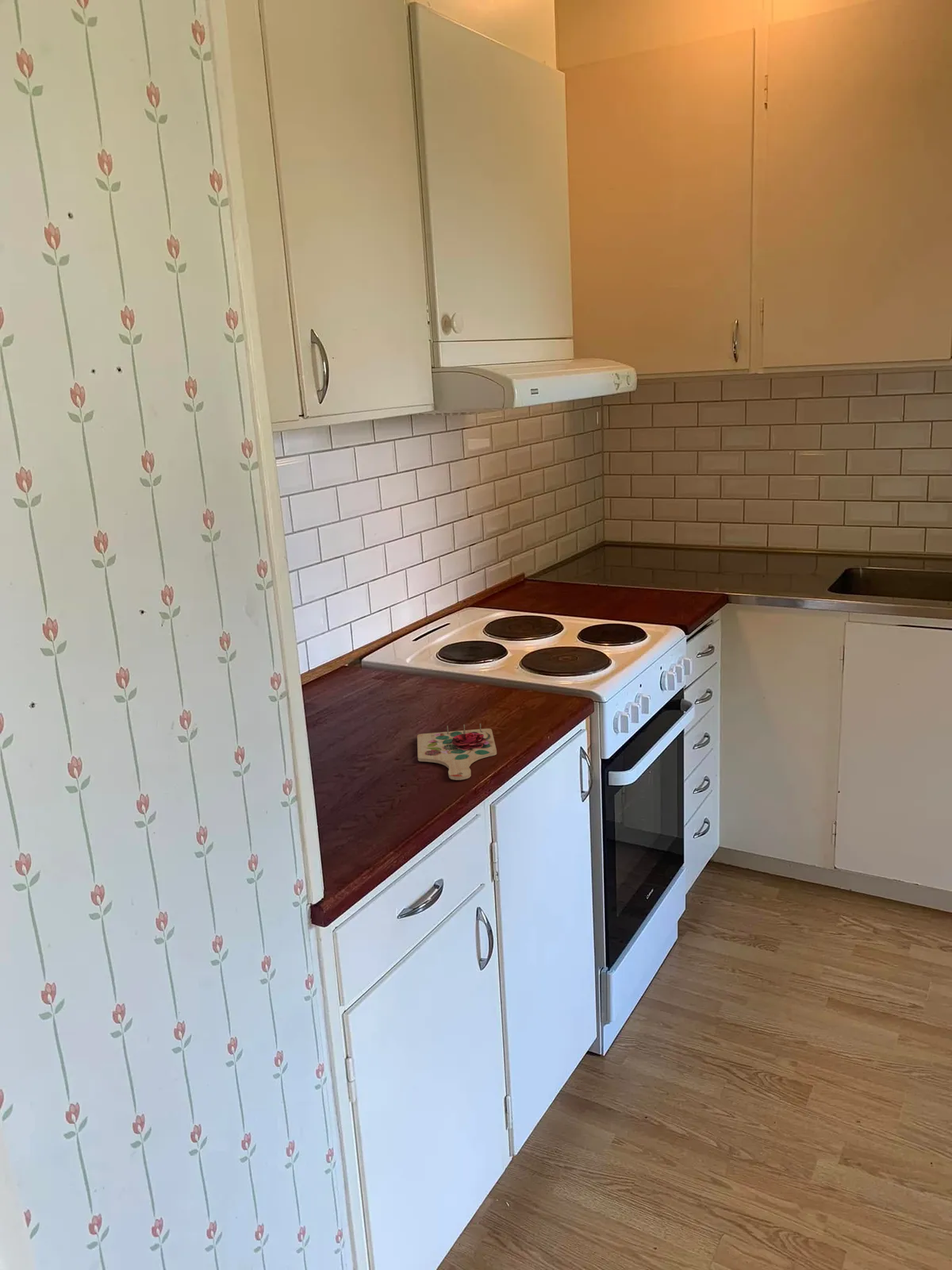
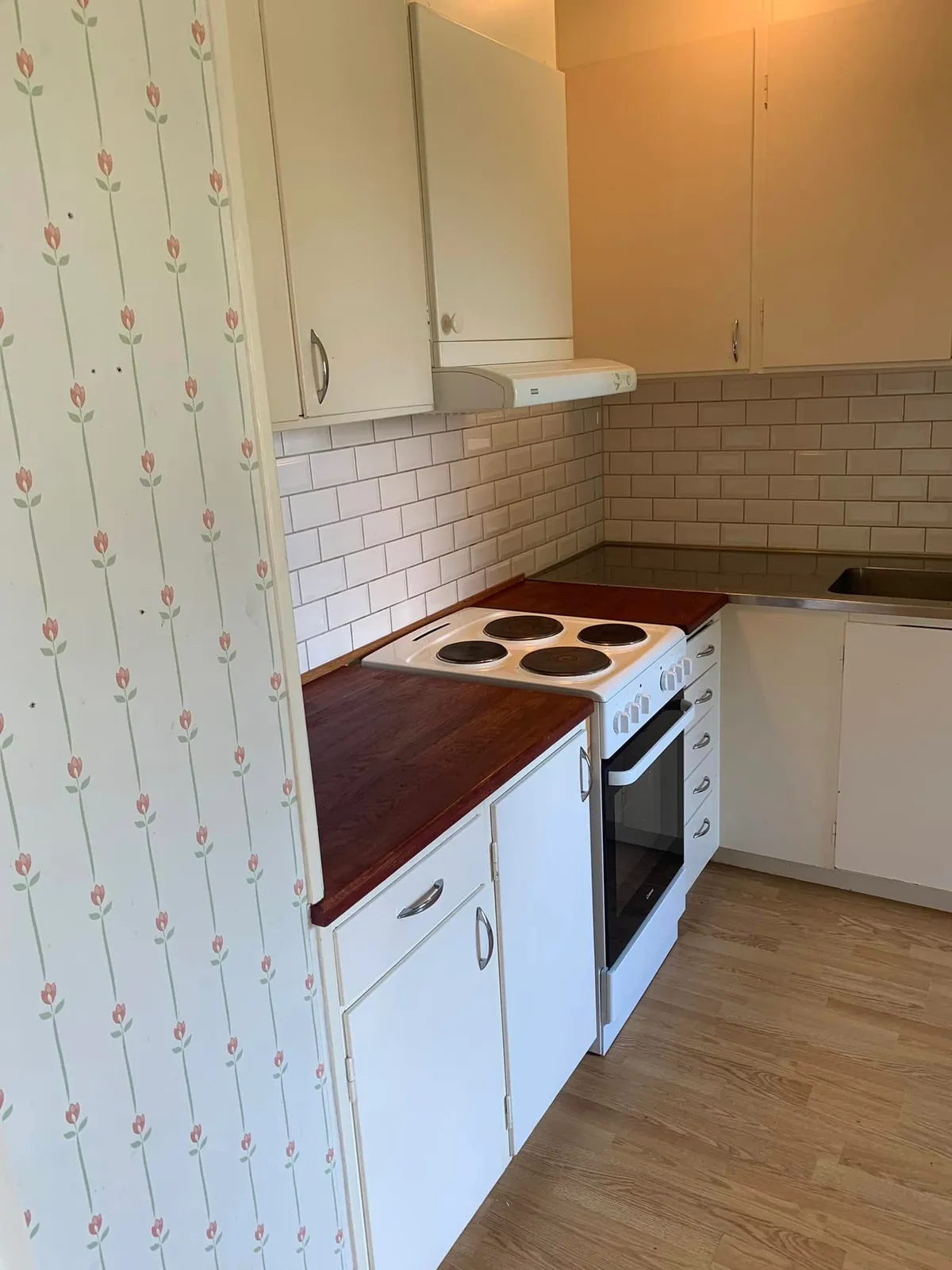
- cutting board [417,722,497,781]
